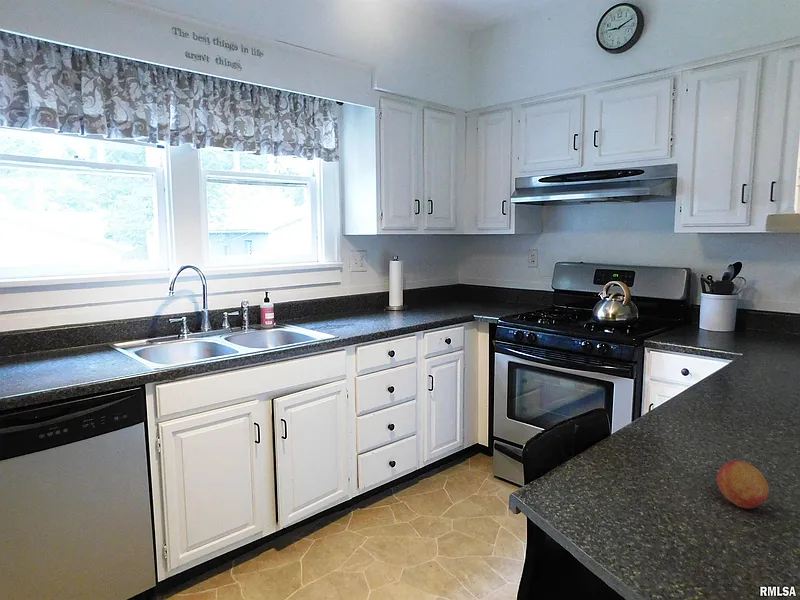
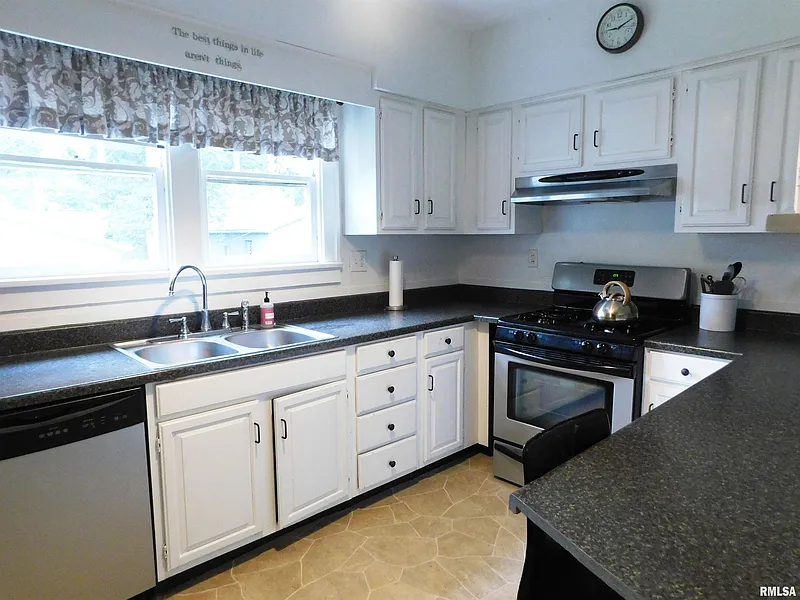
- fruit [716,459,770,510]
